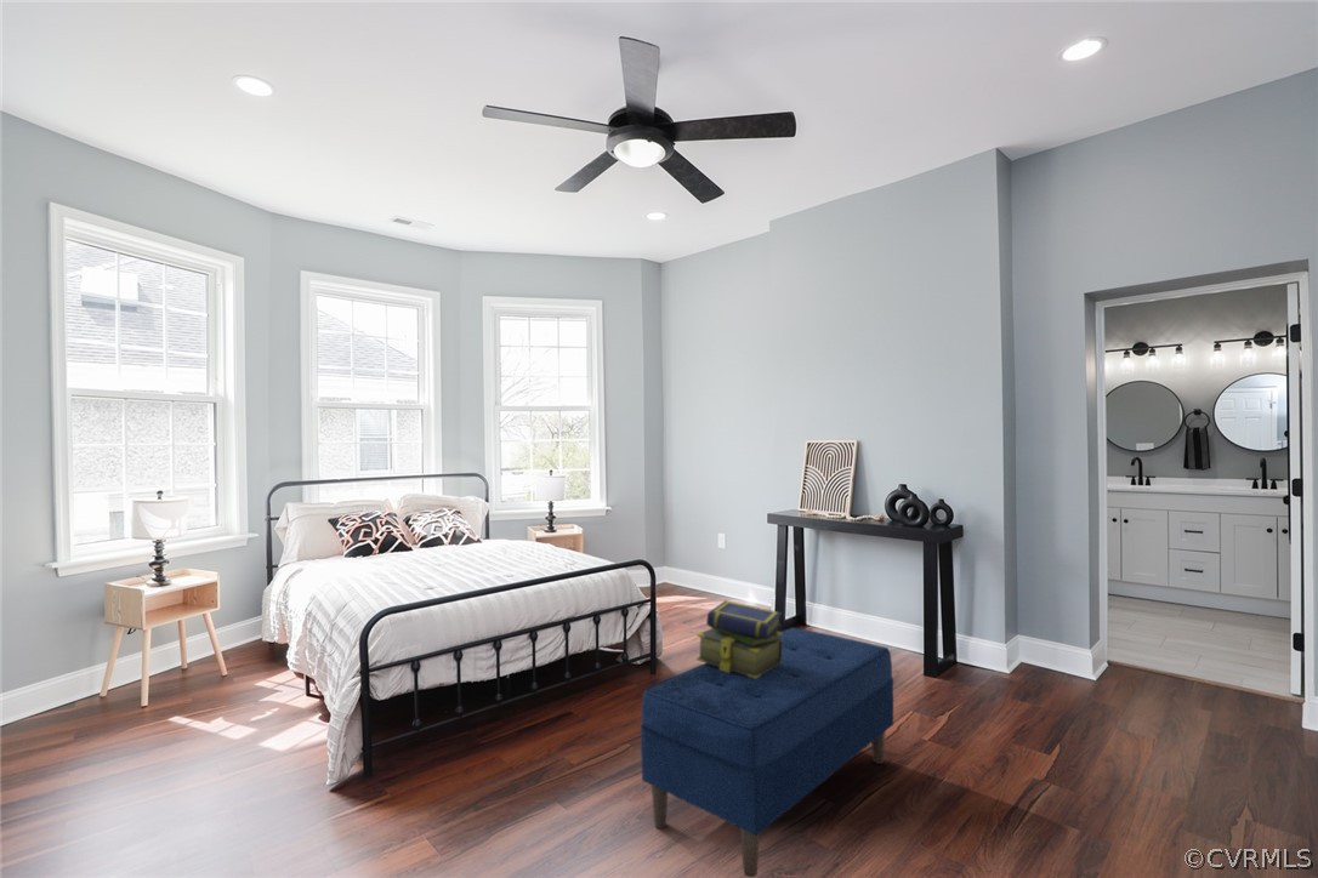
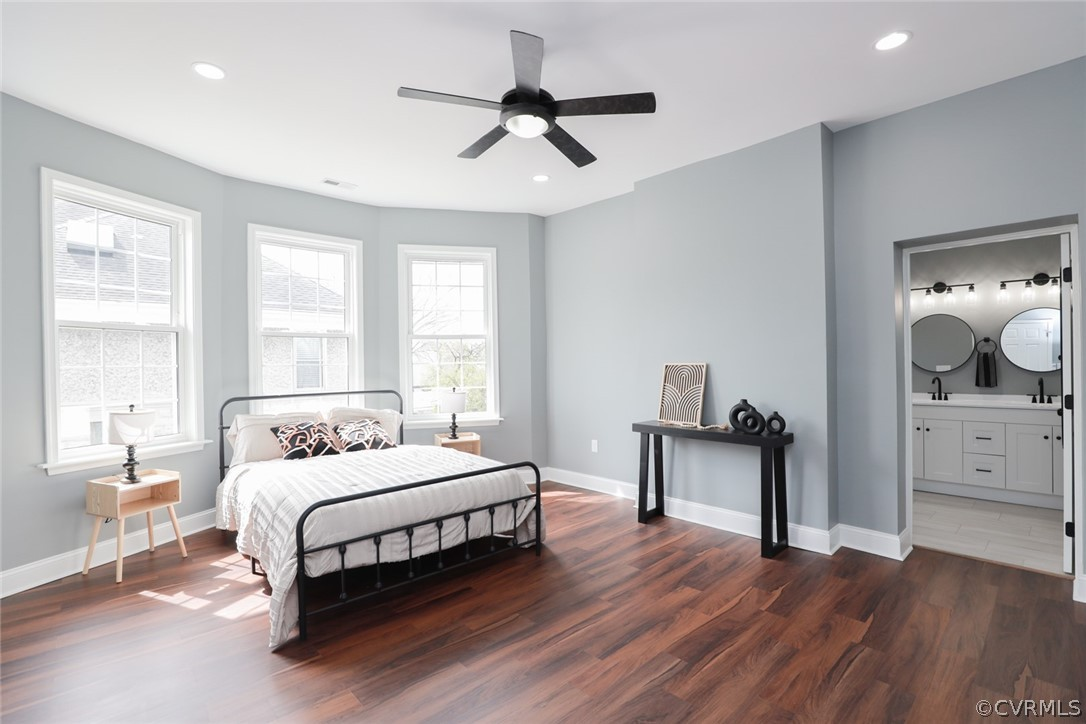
- bench [640,626,894,878]
- stack of books [695,599,783,679]
